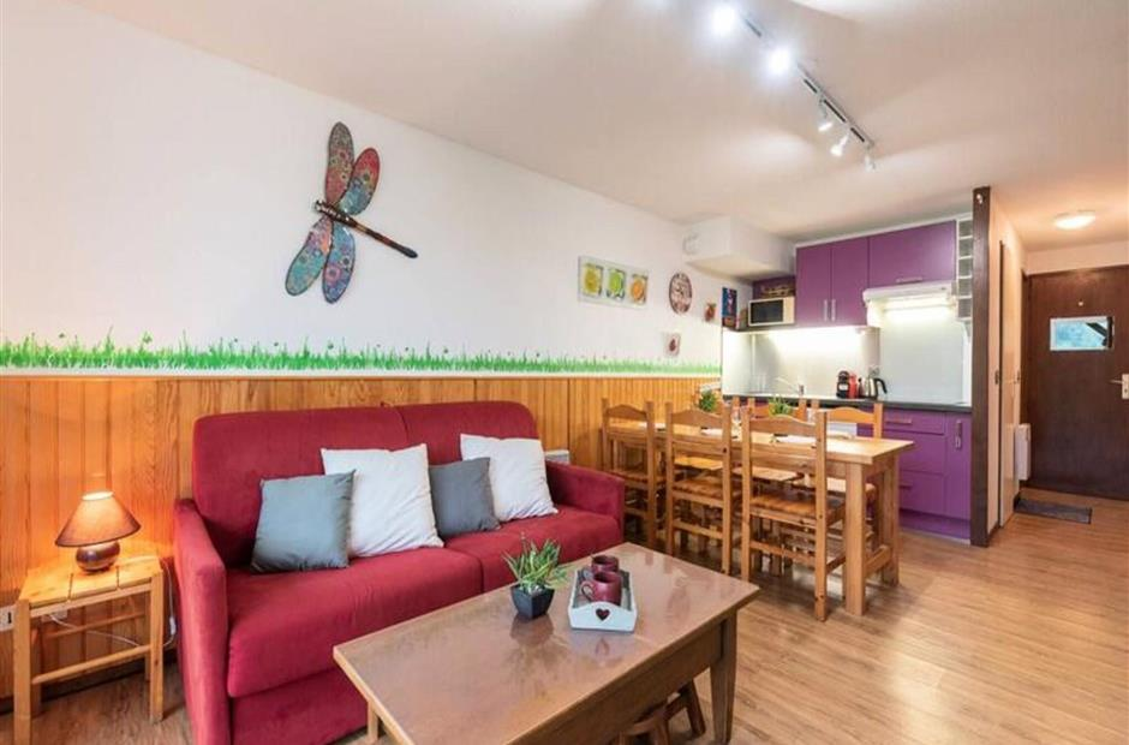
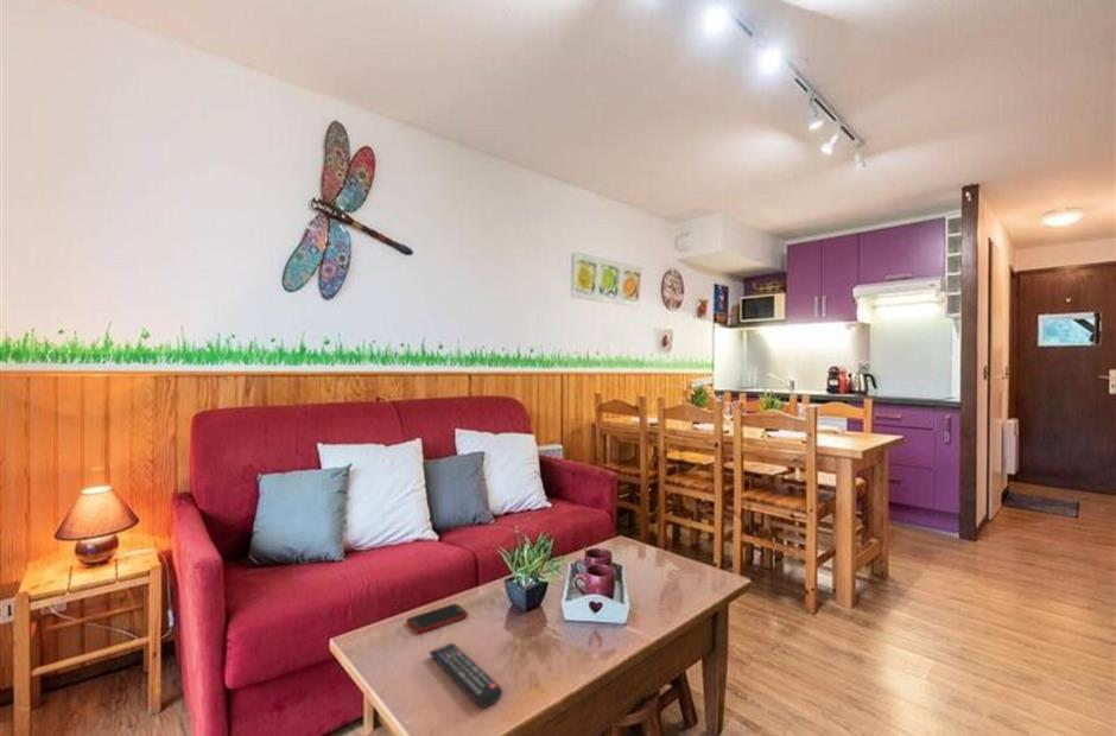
+ remote control [429,642,503,709]
+ cell phone [405,603,469,634]
